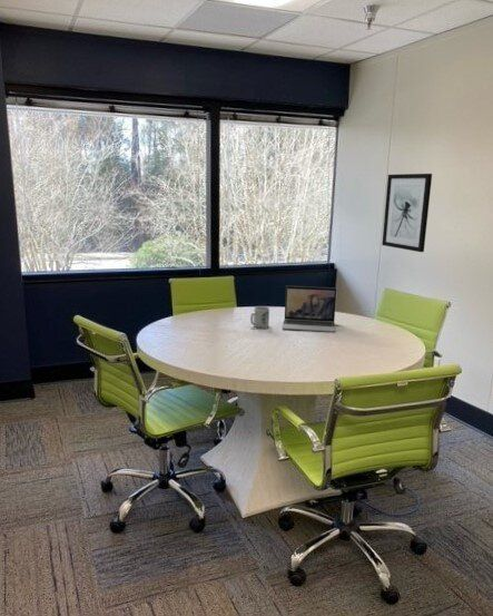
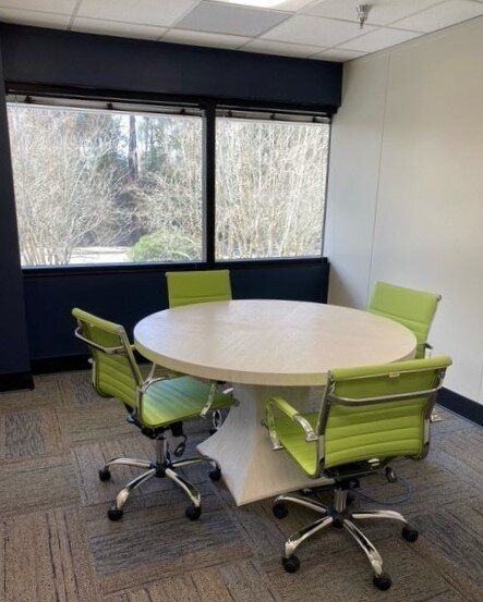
- laptop [282,285,337,333]
- wall art [381,173,433,253]
- mug [249,305,270,329]
